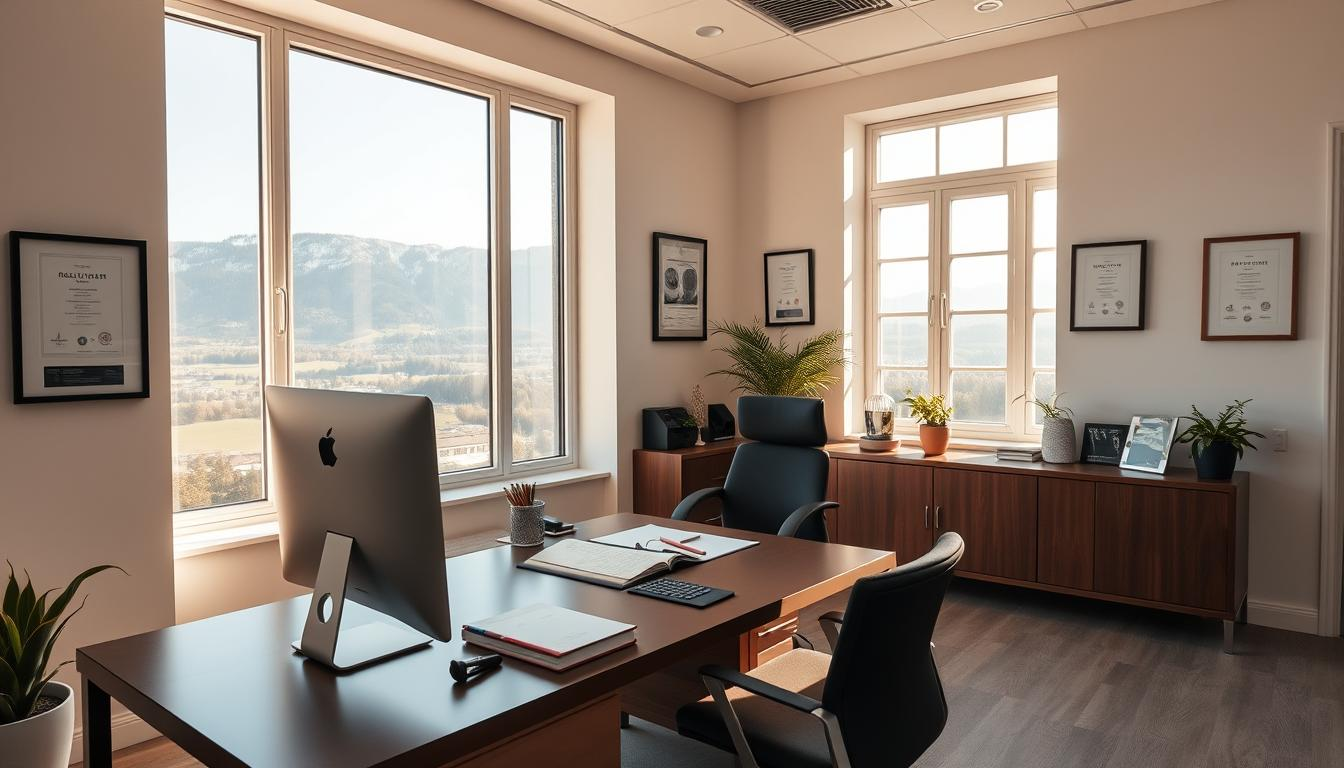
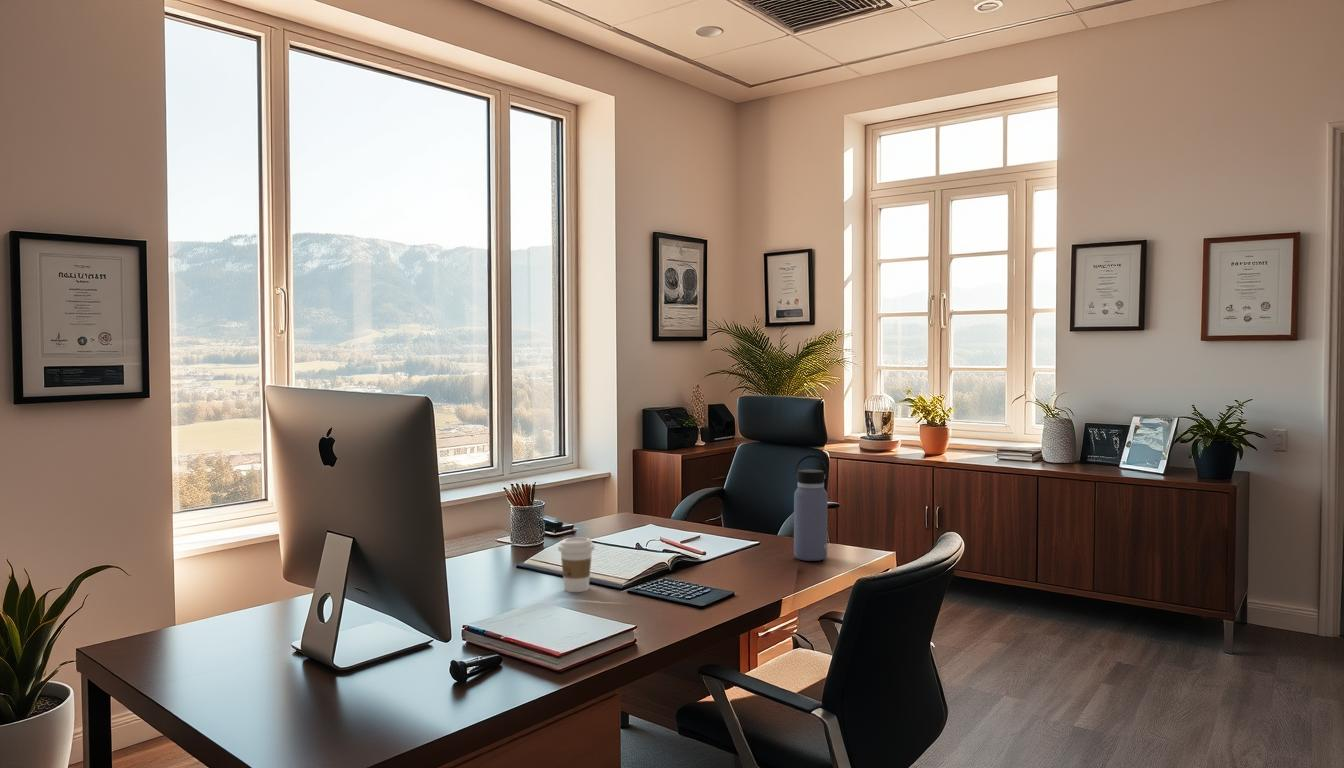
+ water bottle [793,454,828,562]
+ coffee cup [557,536,596,593]
